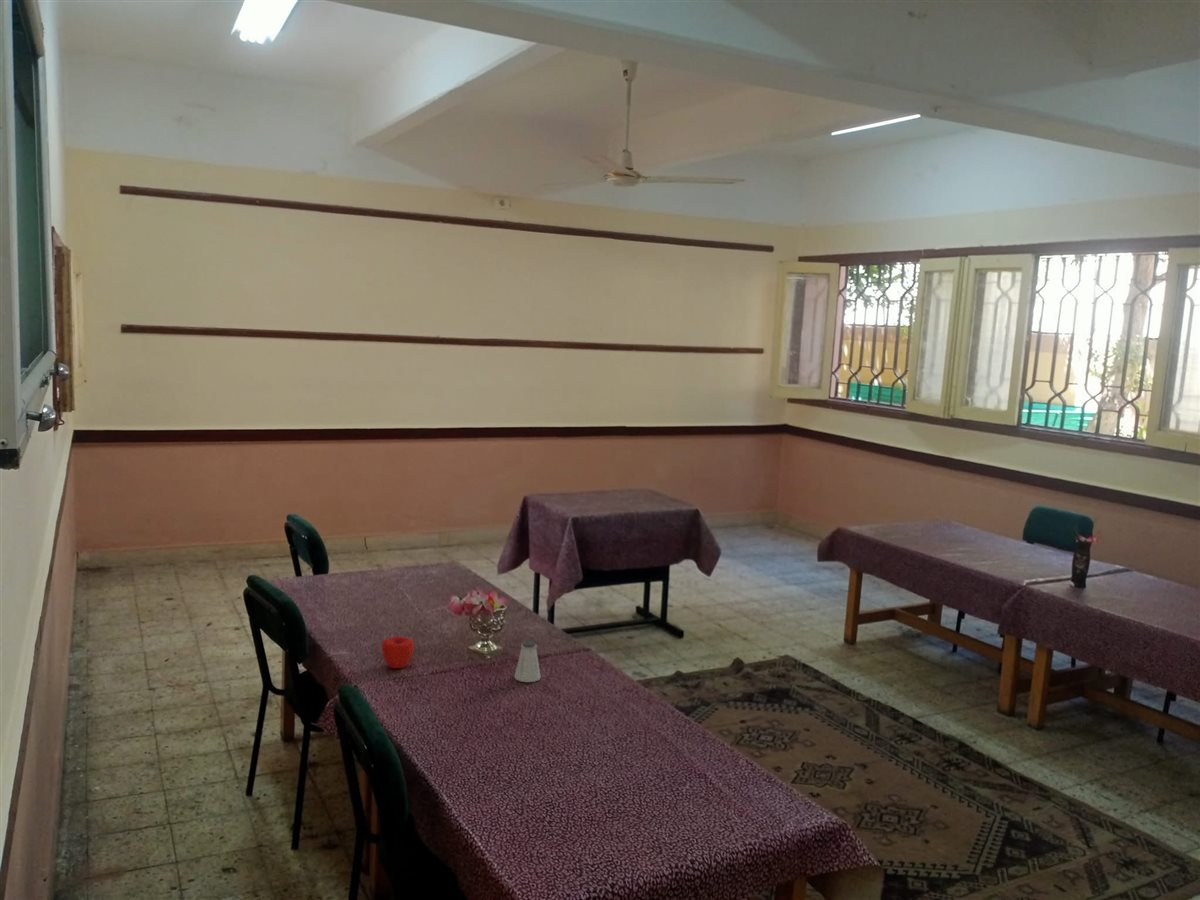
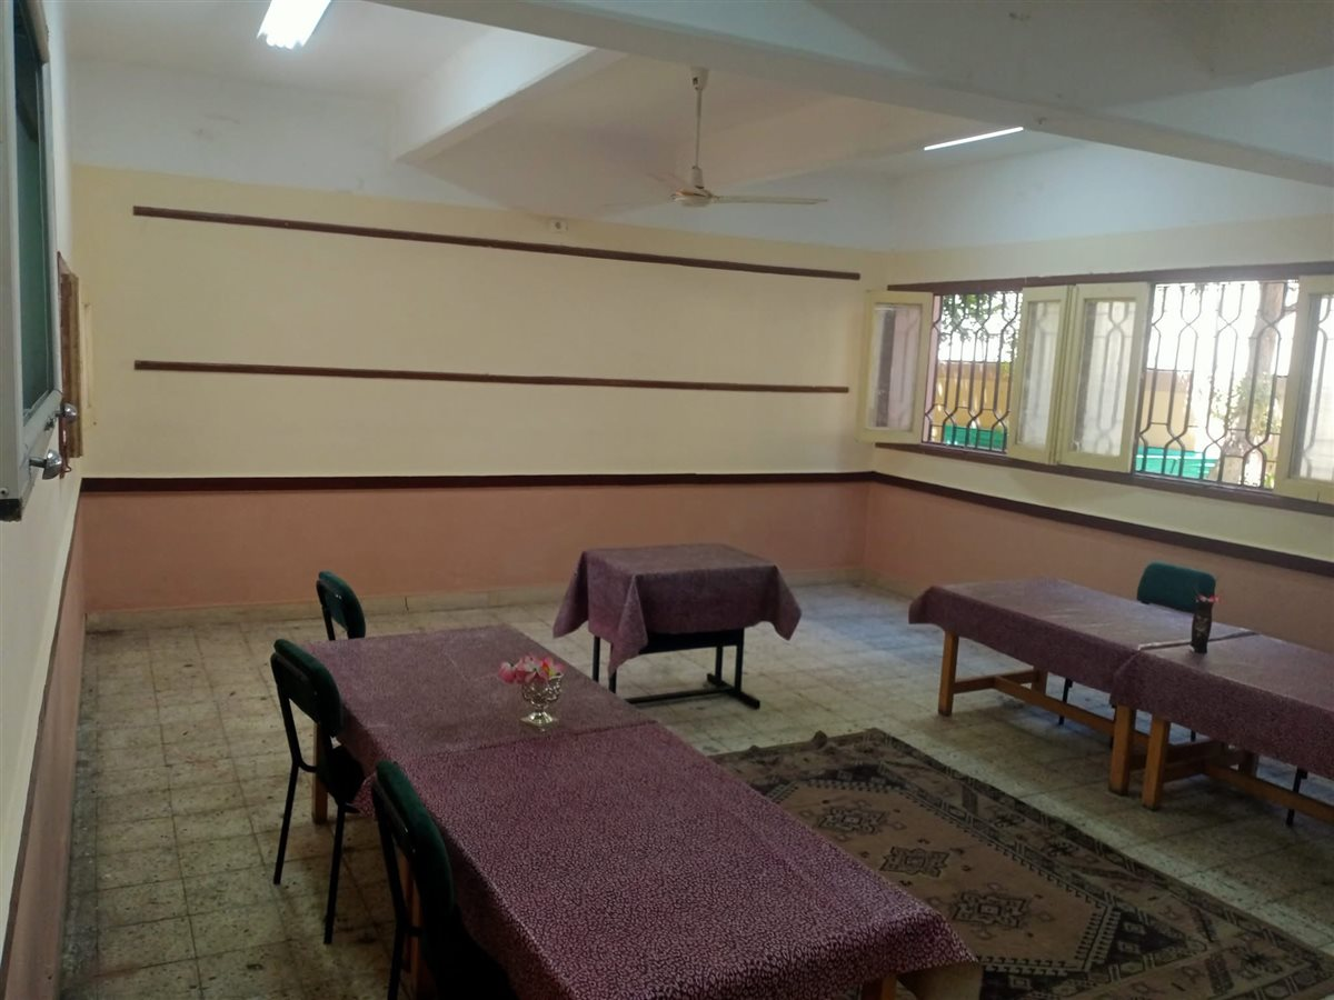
- apple [381,636,415,669]
- saltshaker [513,640,542,683]
